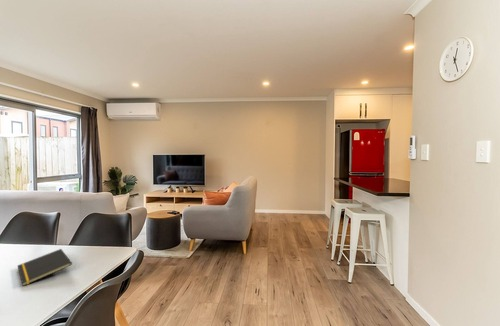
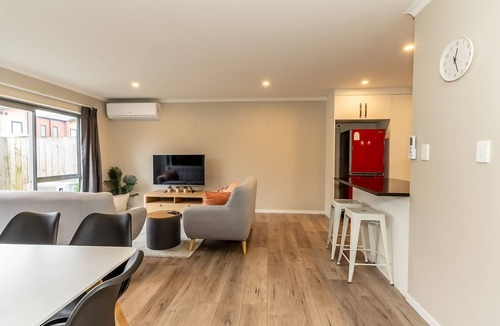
- notepad [16,248,73,287]
